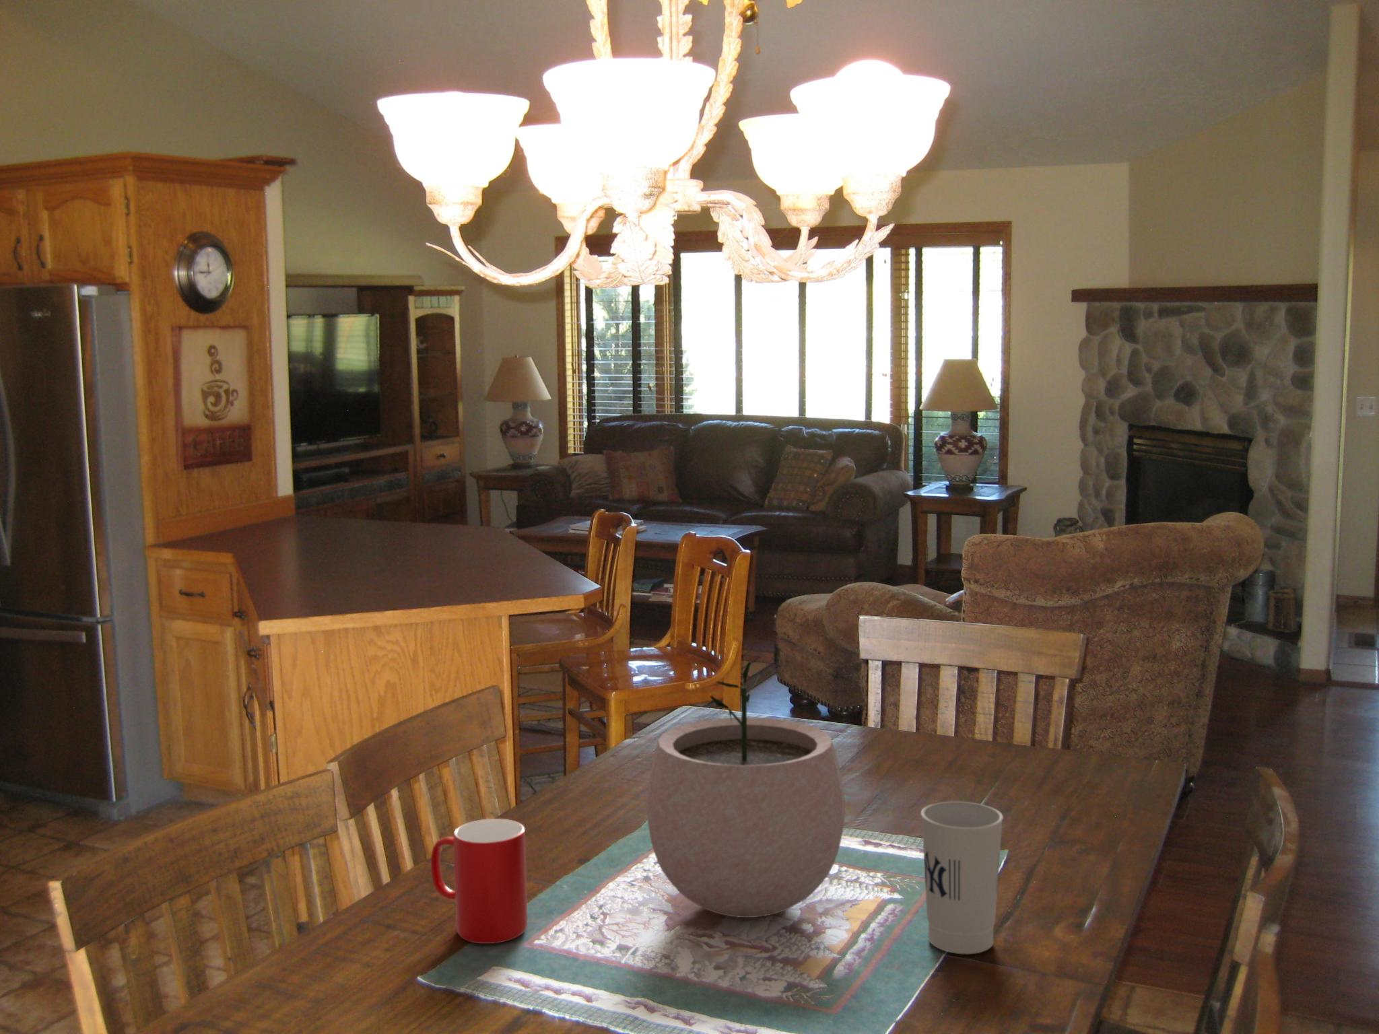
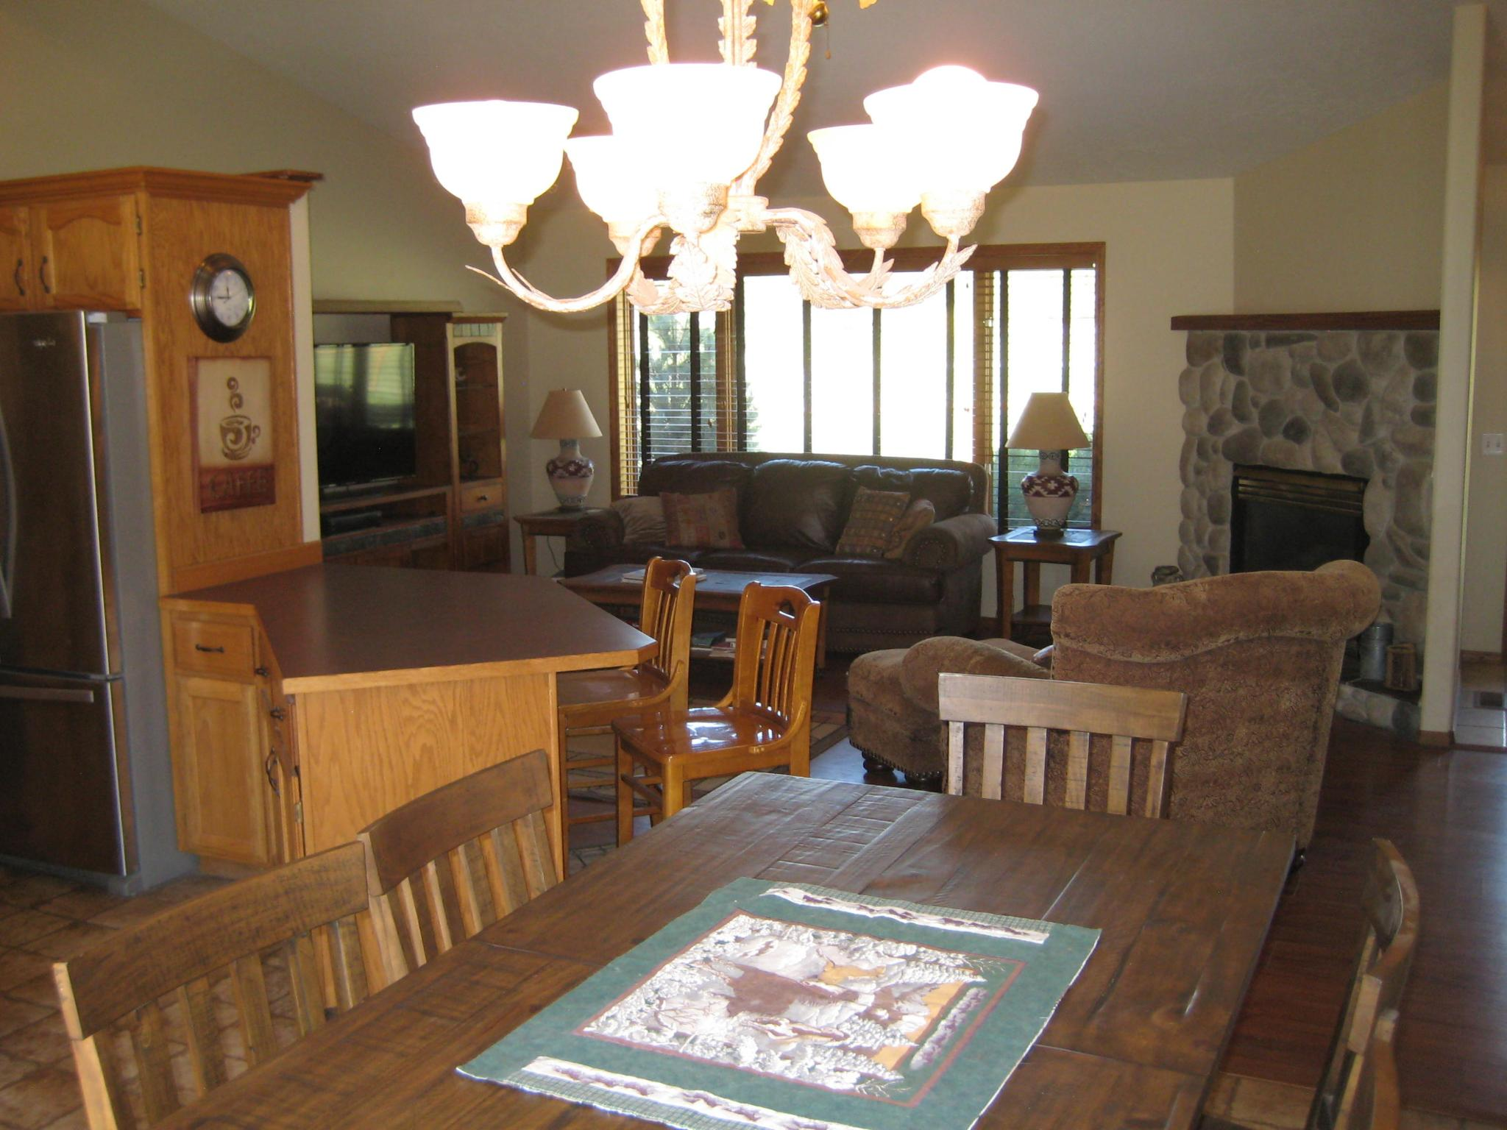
- cup [921,800,1004,955]
- plant pot [646,660,846,918]
- cup [430,818,528,945]
